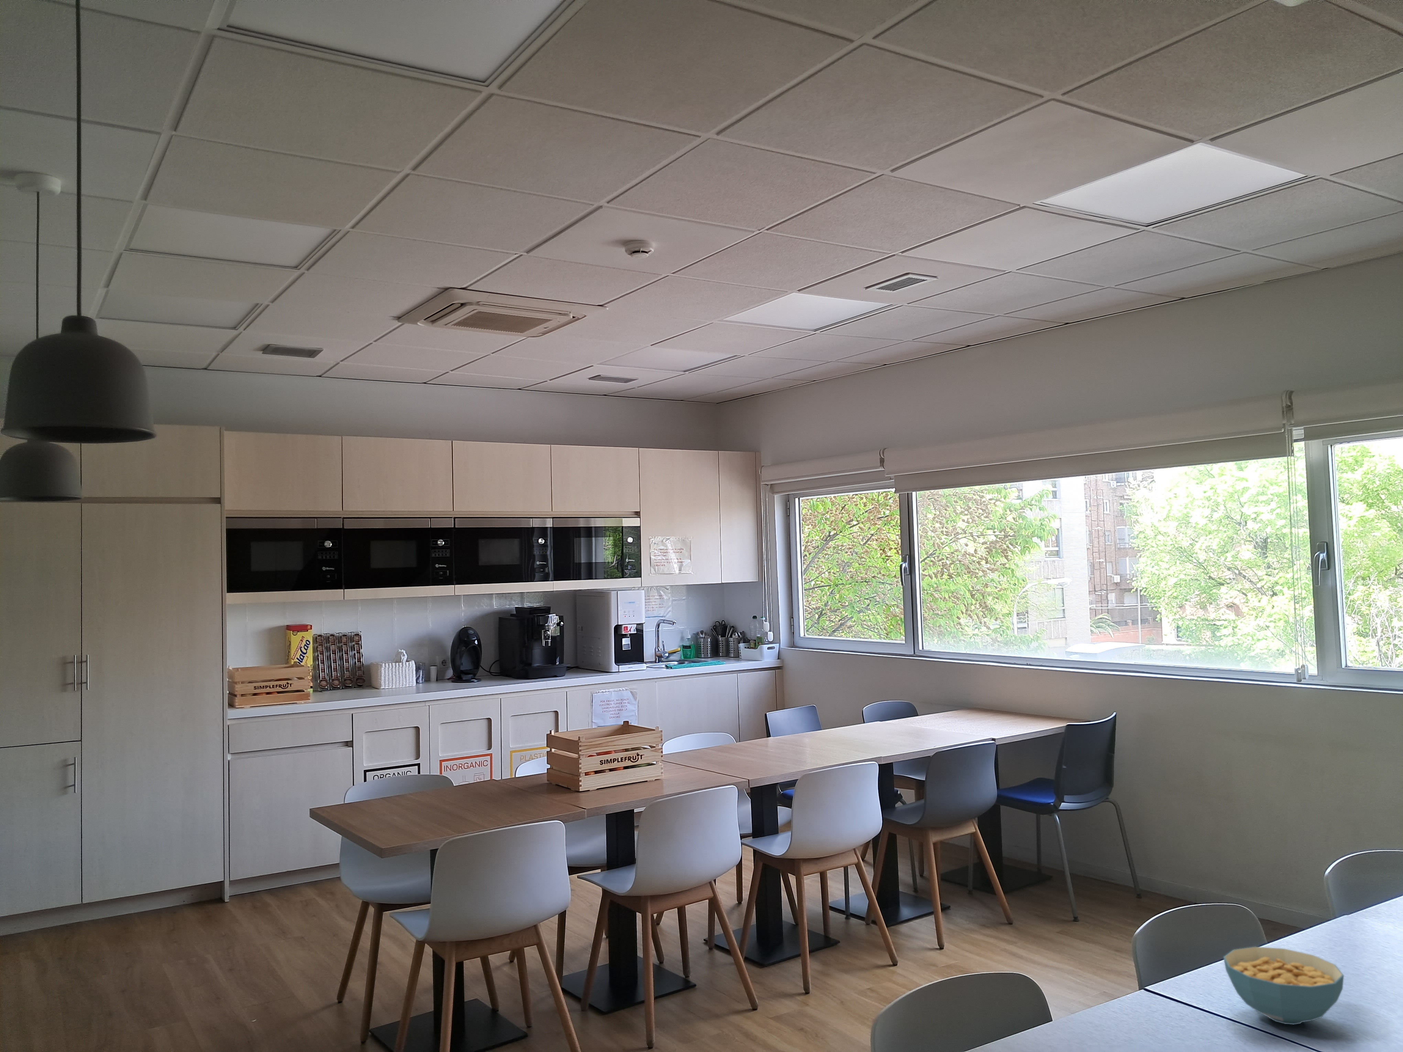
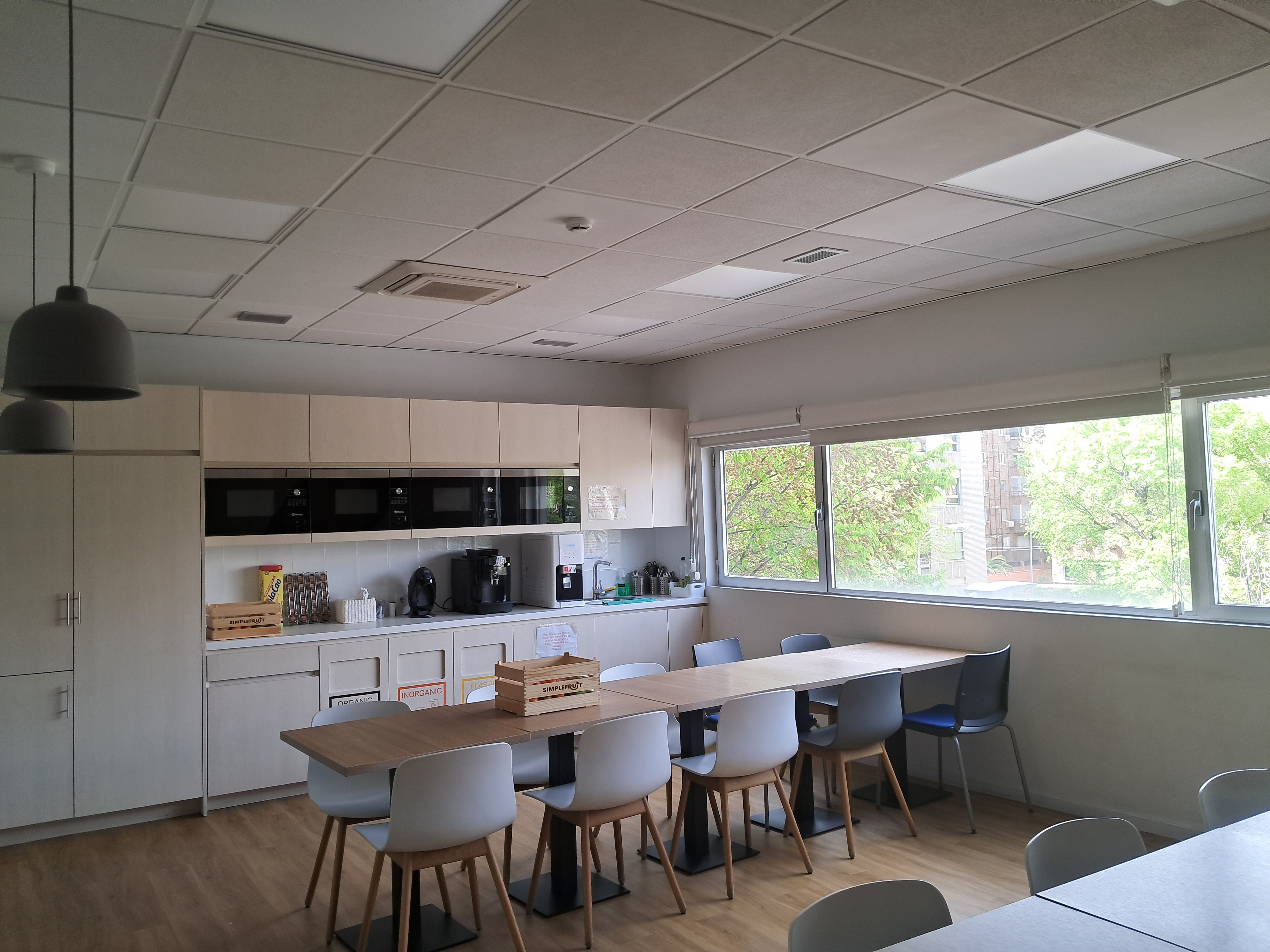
- cereal bowl [1223,946,1344,1025]
